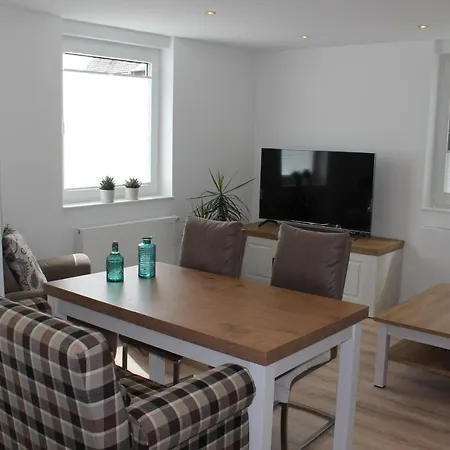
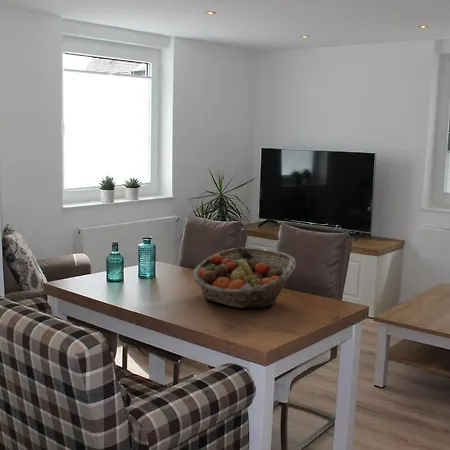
+ fruit basket [192,247,297,309]
